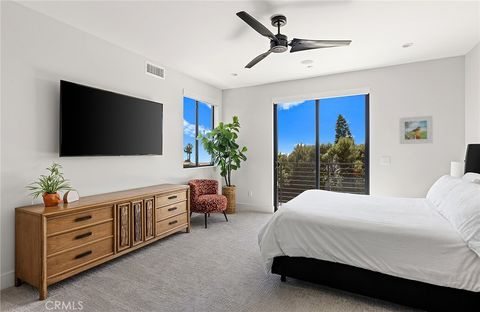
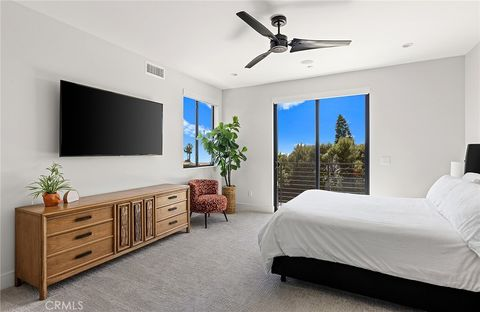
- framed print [399,115,434,145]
